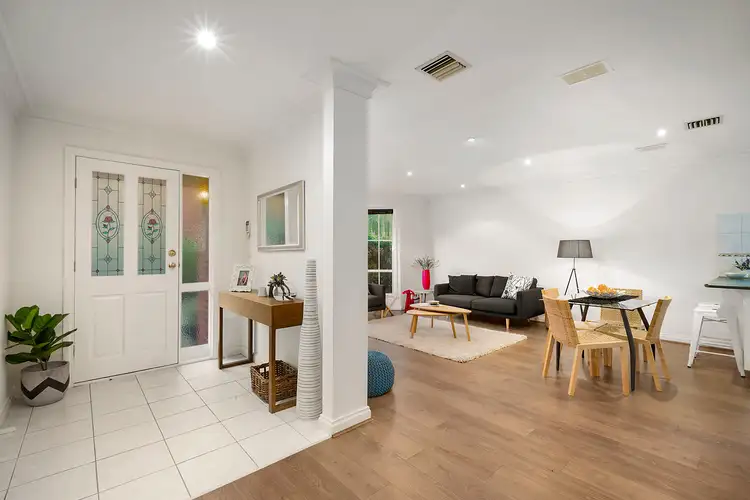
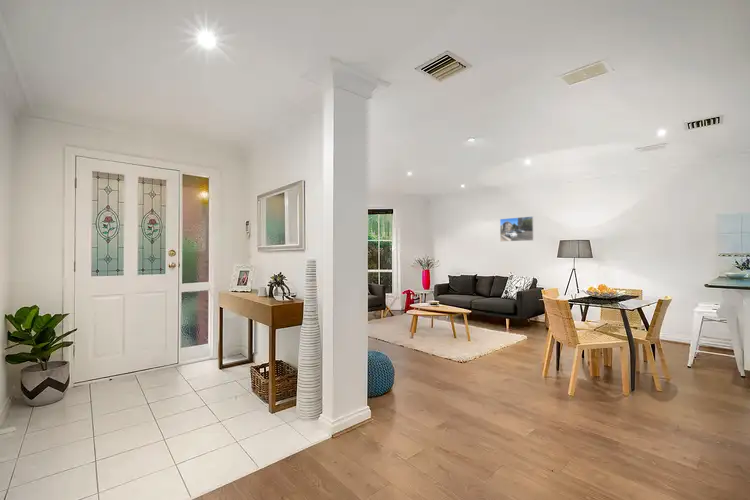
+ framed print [499,215,535,243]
